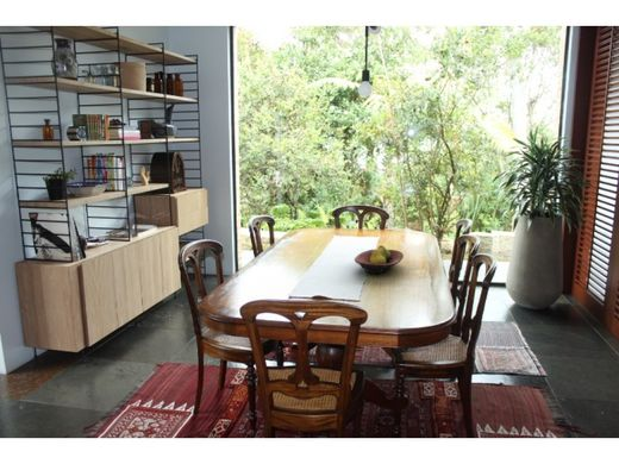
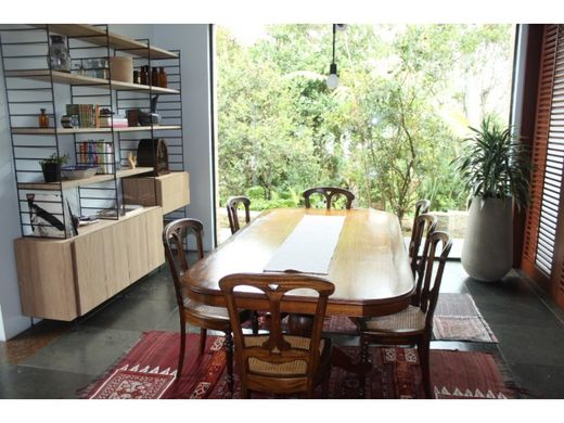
- fruit bowl [354,244,405,275]
